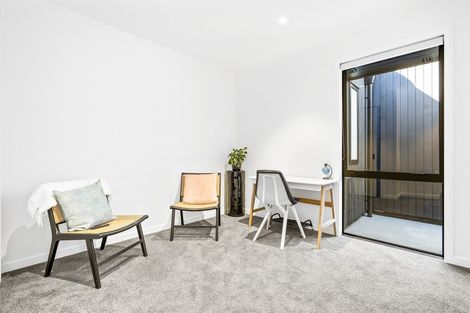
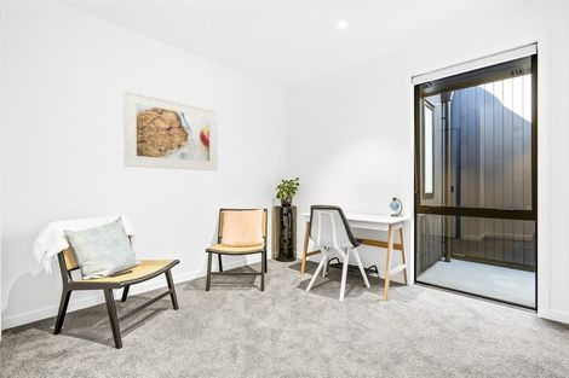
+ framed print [122,89,219,171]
